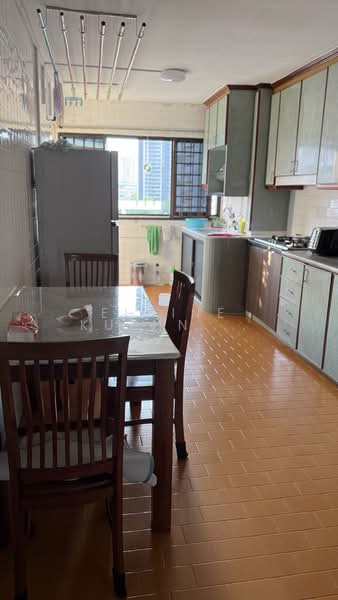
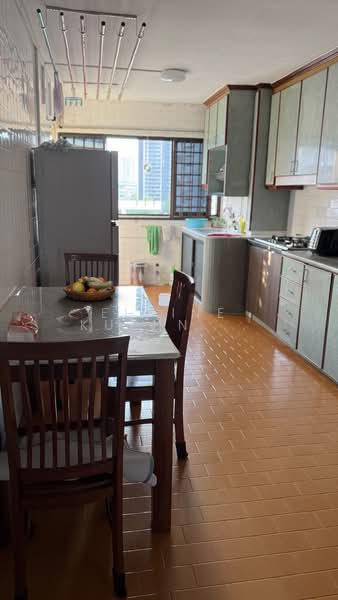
+ fruit bowl [62,276,117,302]
